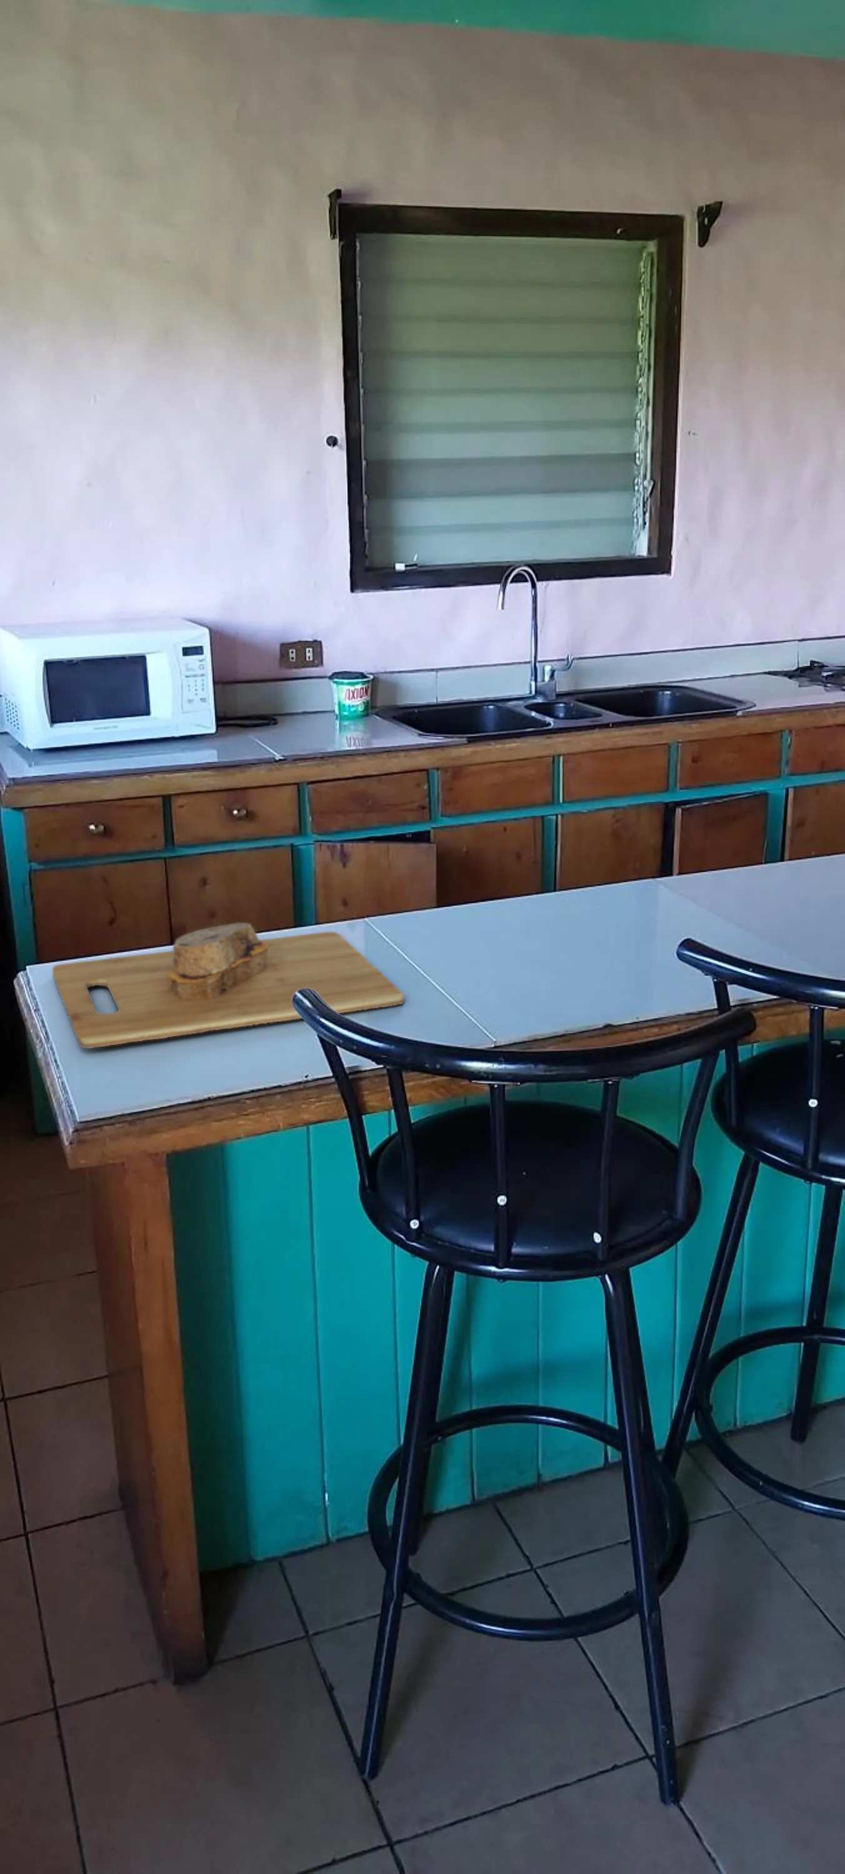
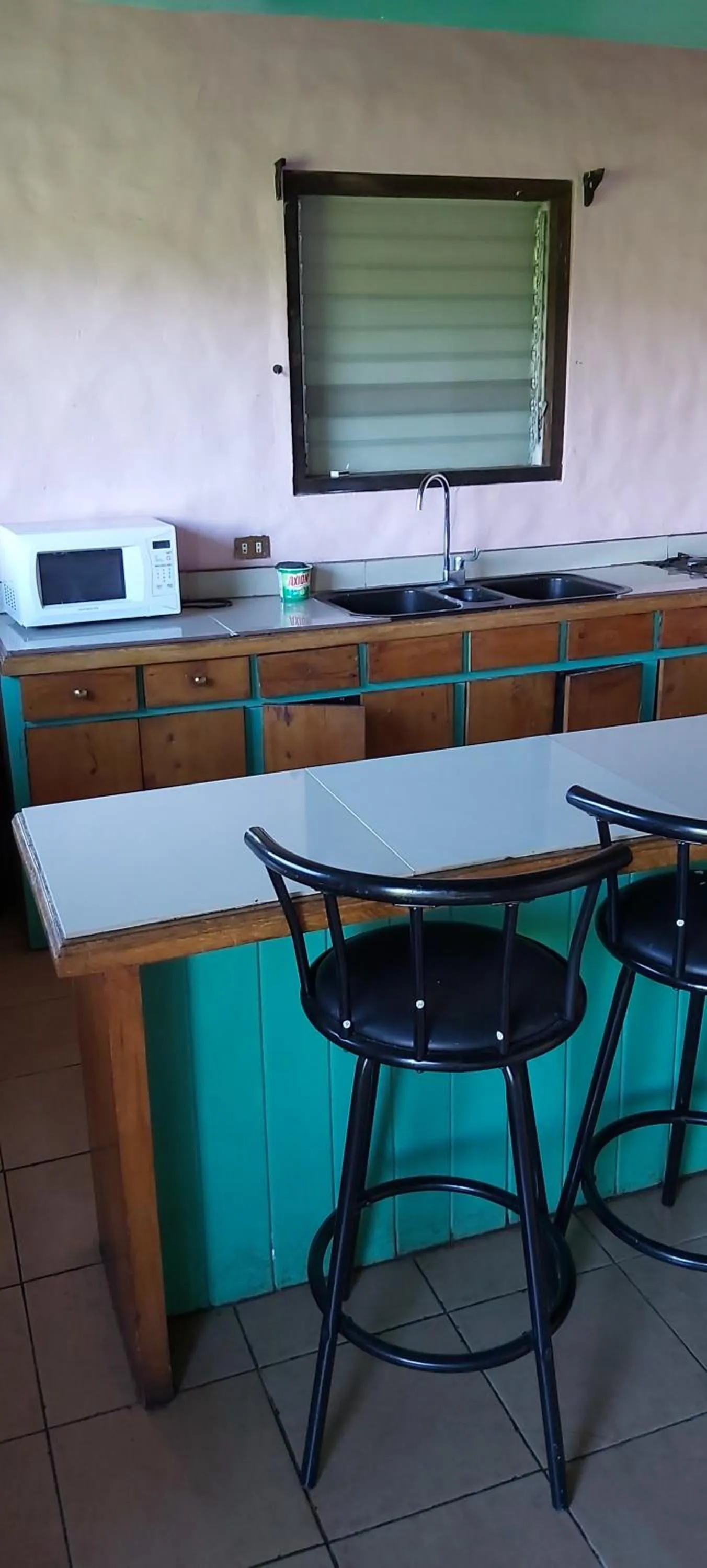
- cutting board [51,921,405,1049]
